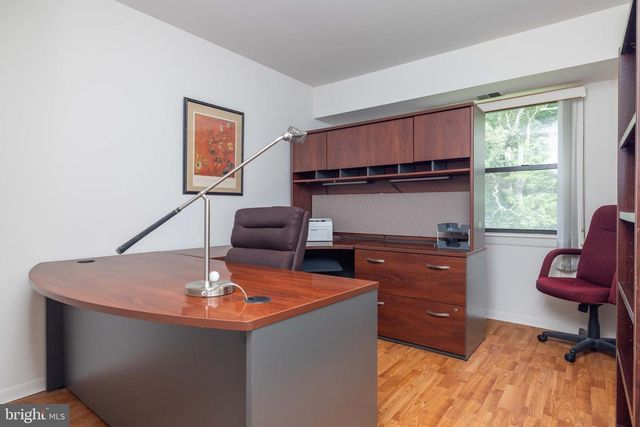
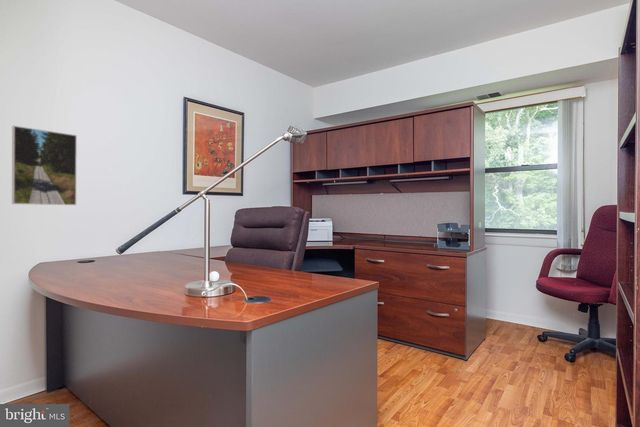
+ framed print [11,125,78,206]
